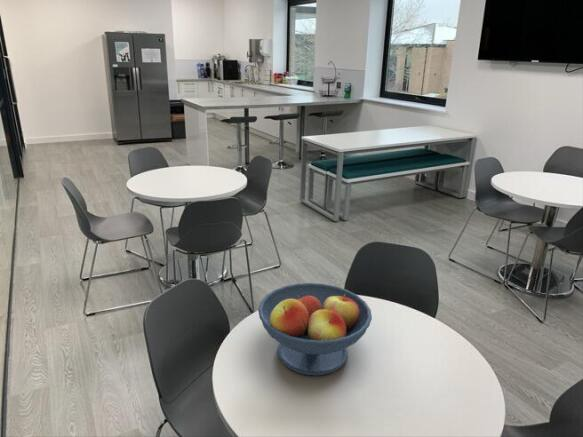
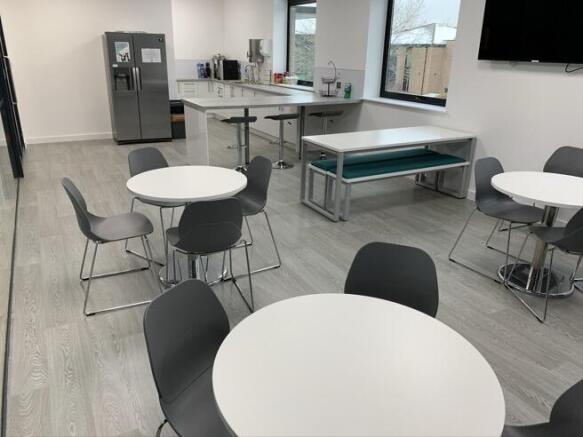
- fruit bowl [257,282,373,376]
